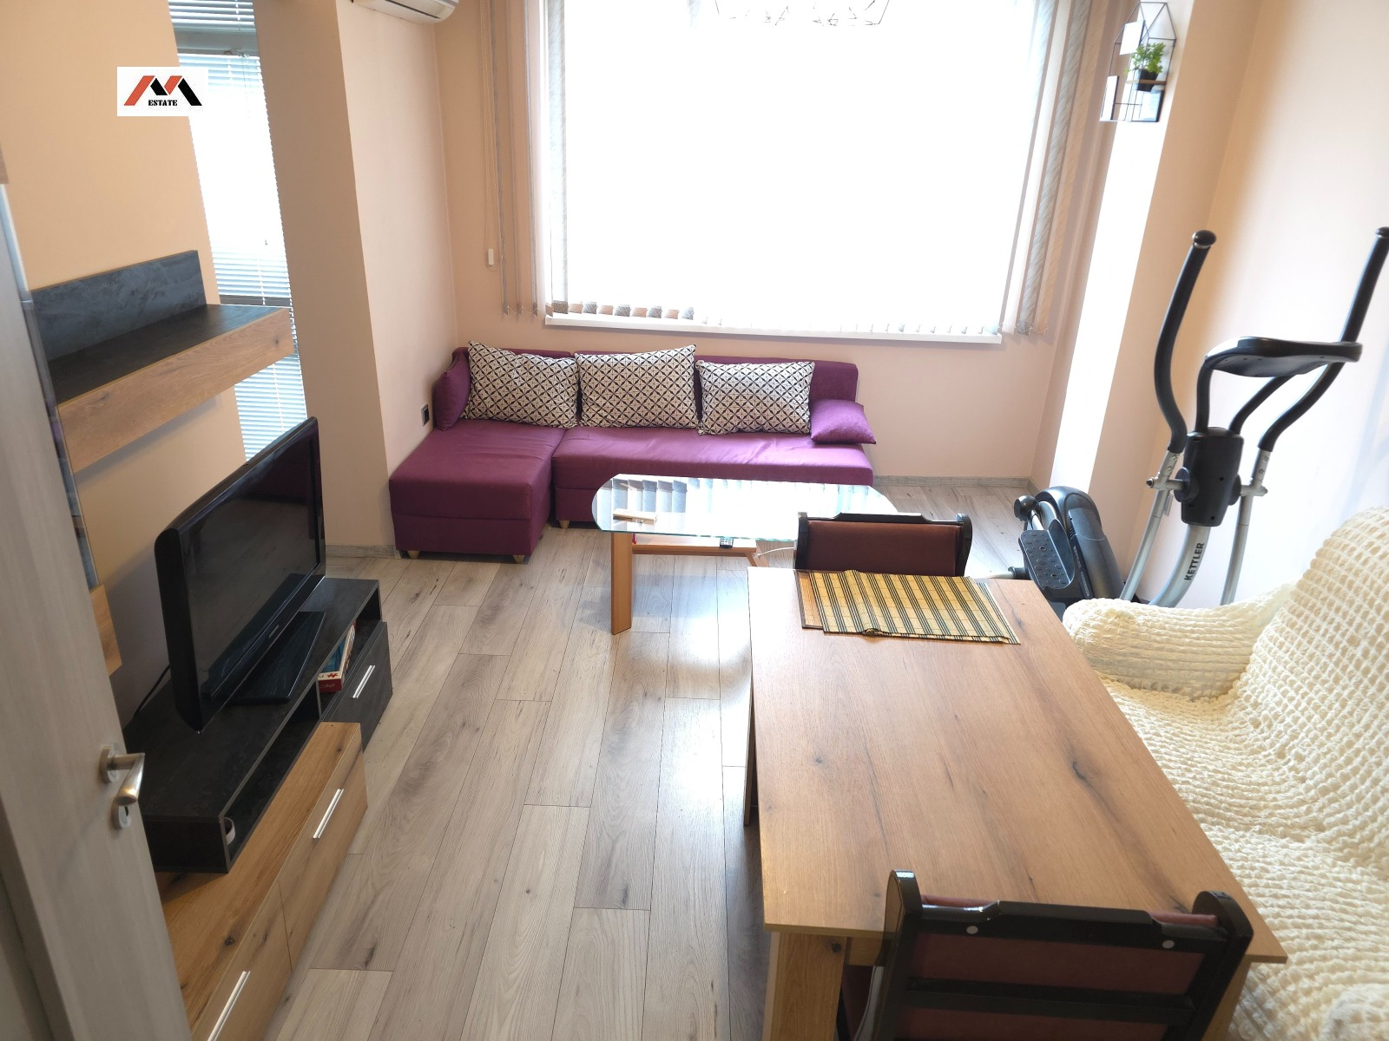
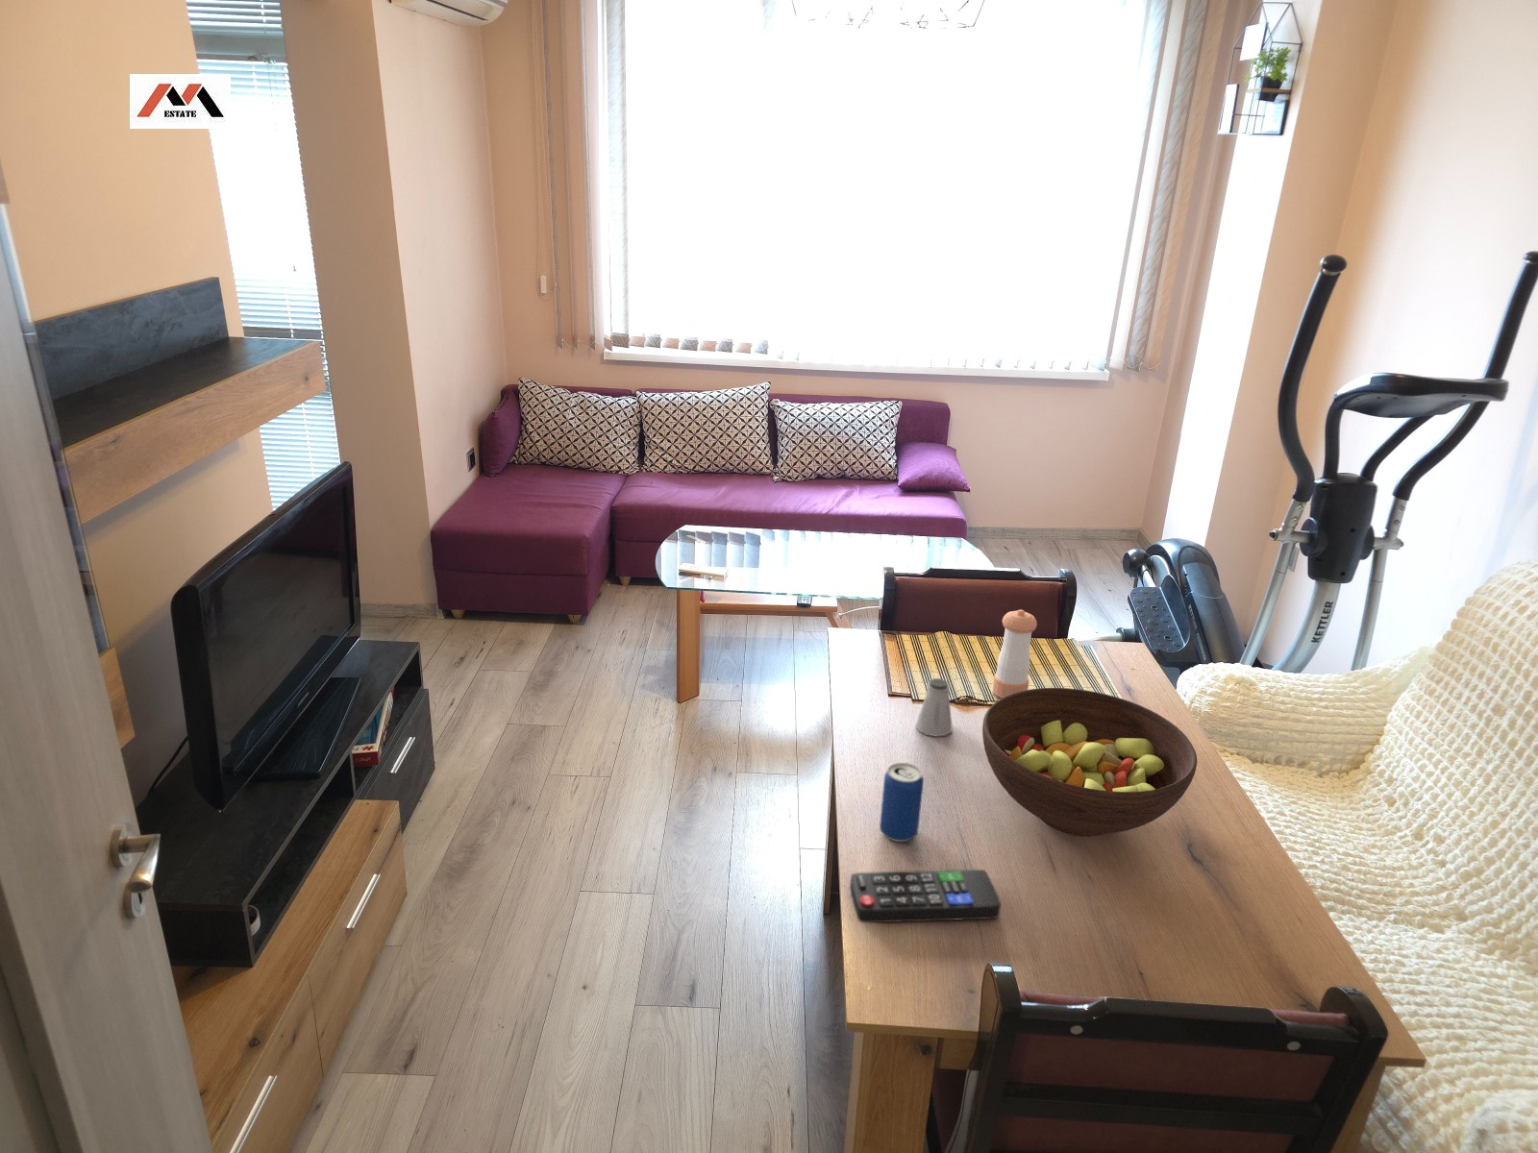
+ fruit bowl [981,687,1198,838]
+ remote control [849,868,1002,923]
+ beverage can [878,762,925,843]
+ saltshaker [914,677,953,736]
+ pepper shaker [992,609,1038,699]
